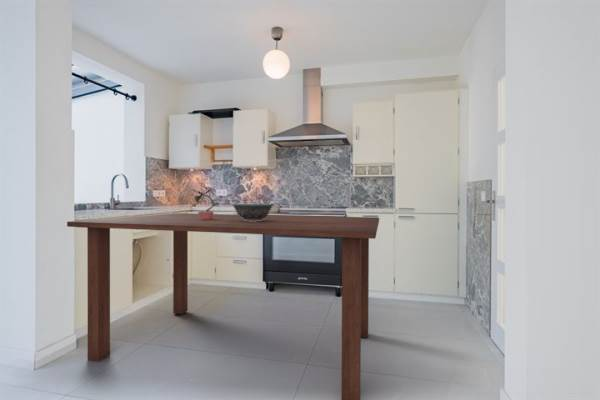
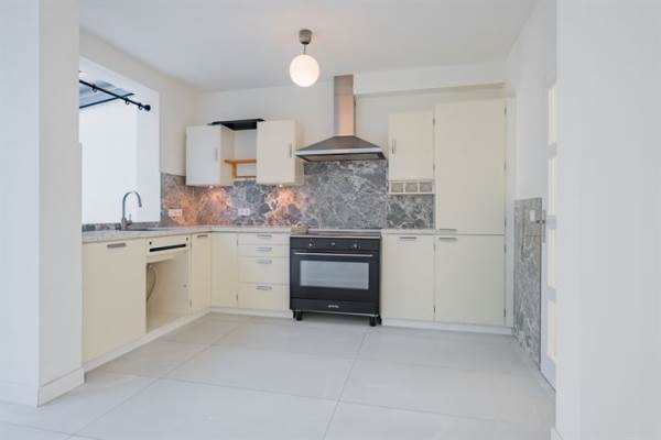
- dining table [66,212,380,400]
- potted plant [190,184,219,220]
- decorative bowl [230,203,276,222]
